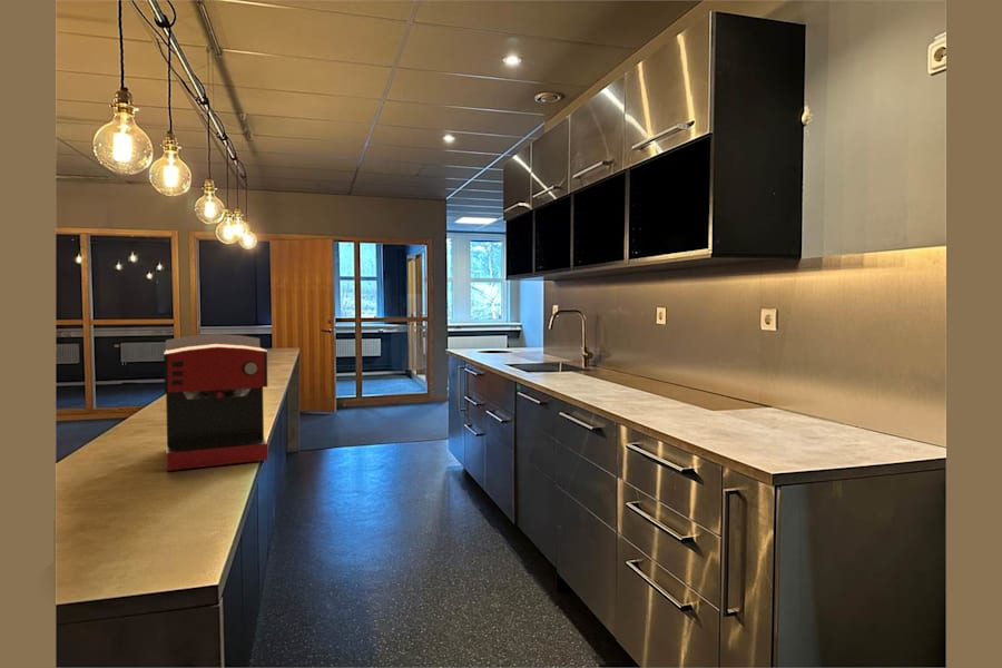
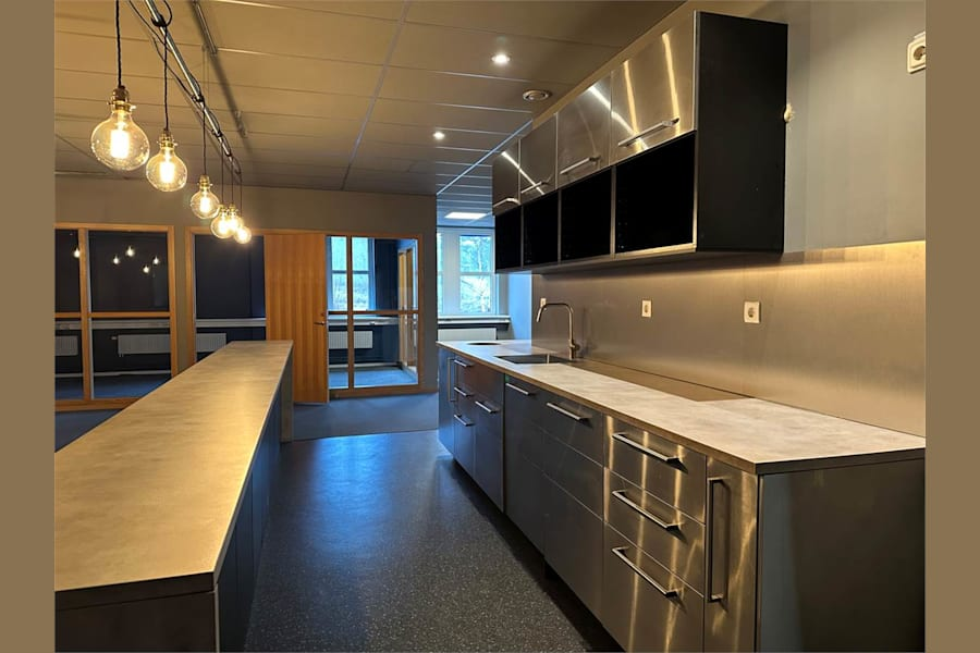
- coffee maker [163,333,269,472]
